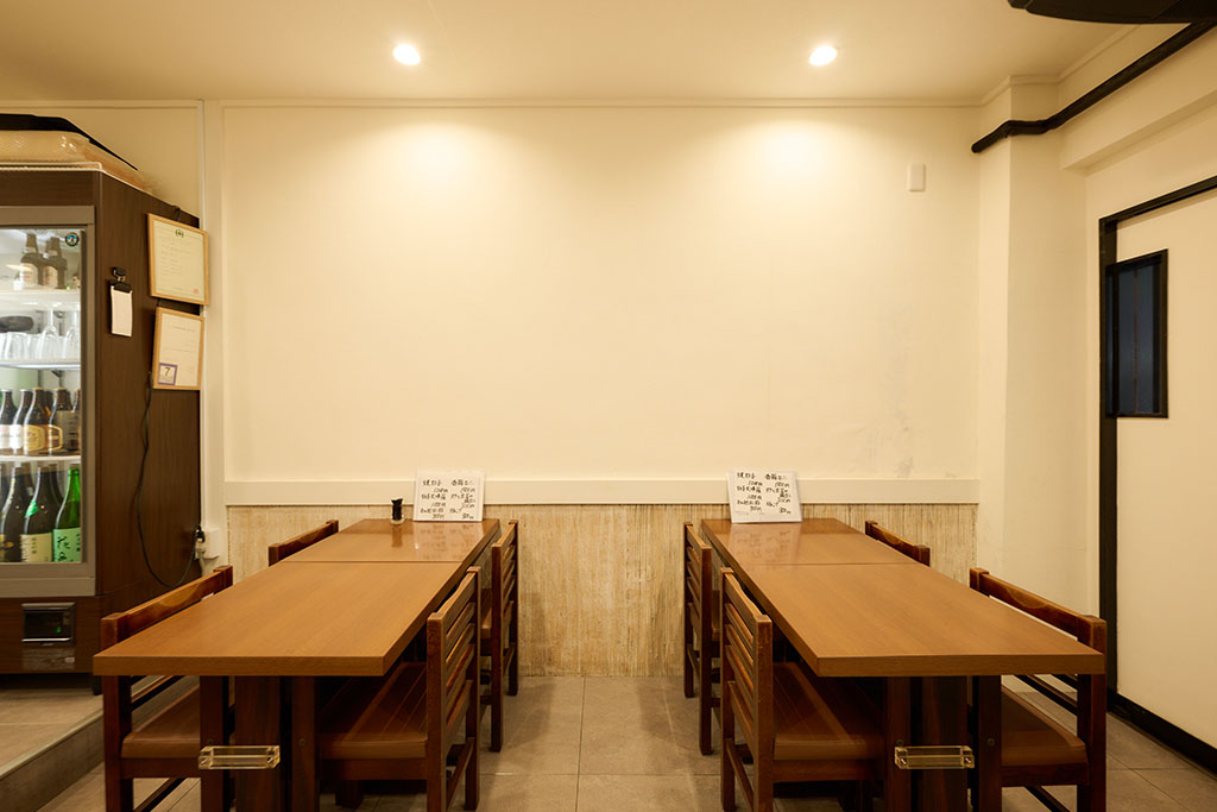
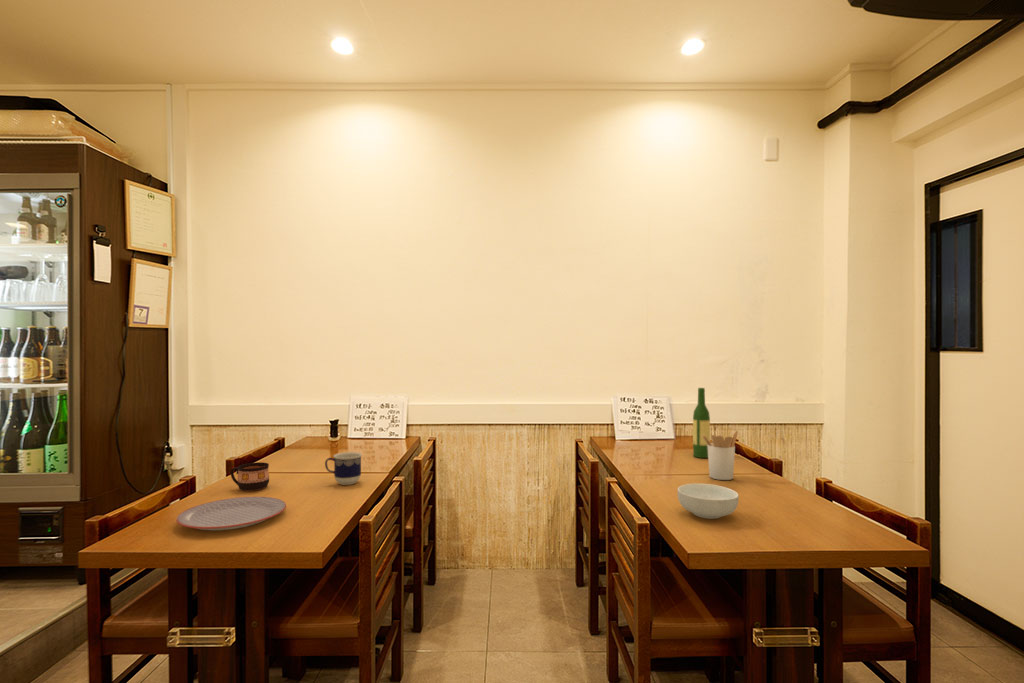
+ cup [324,451,363,486]
+ wine bottle [692,387,711,459]
+ plate [175,496,287,531]
+ cup [230,461,270,492]
+ utensil holder [702,429,739,481]
+ cereal bowl [676,483,740,520]
